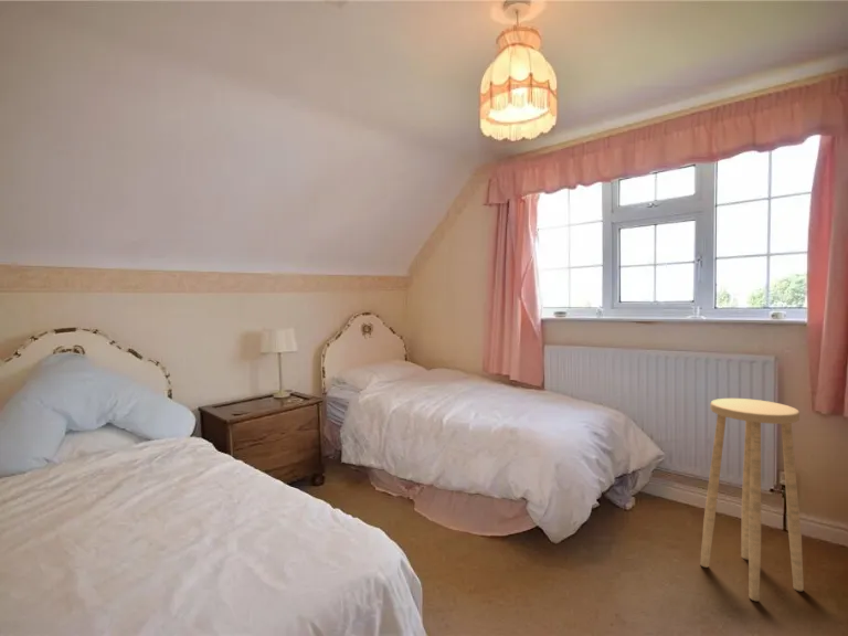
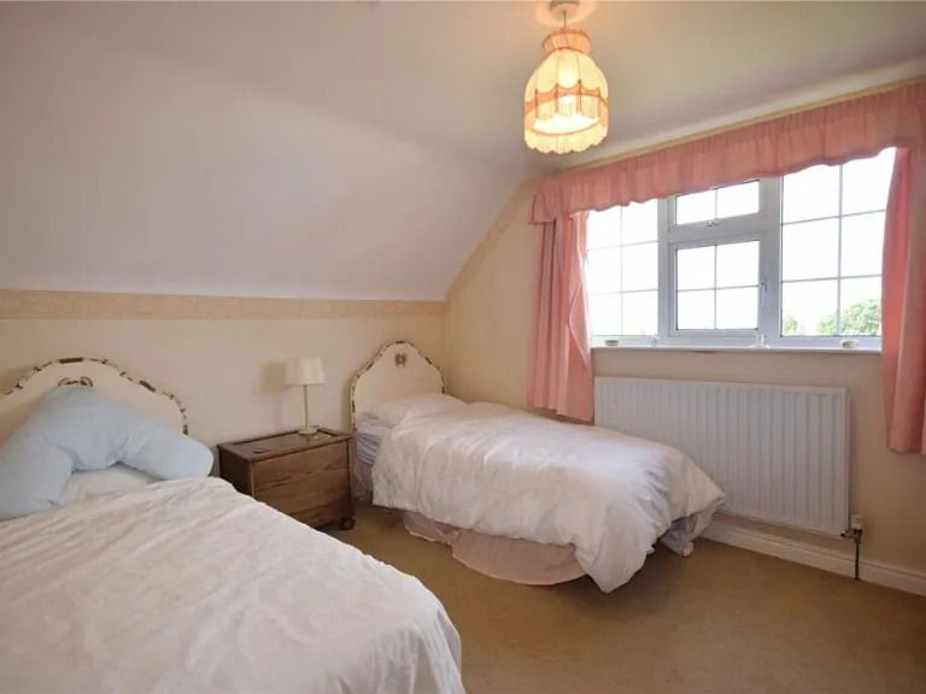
- stool [699,398,805,602]
